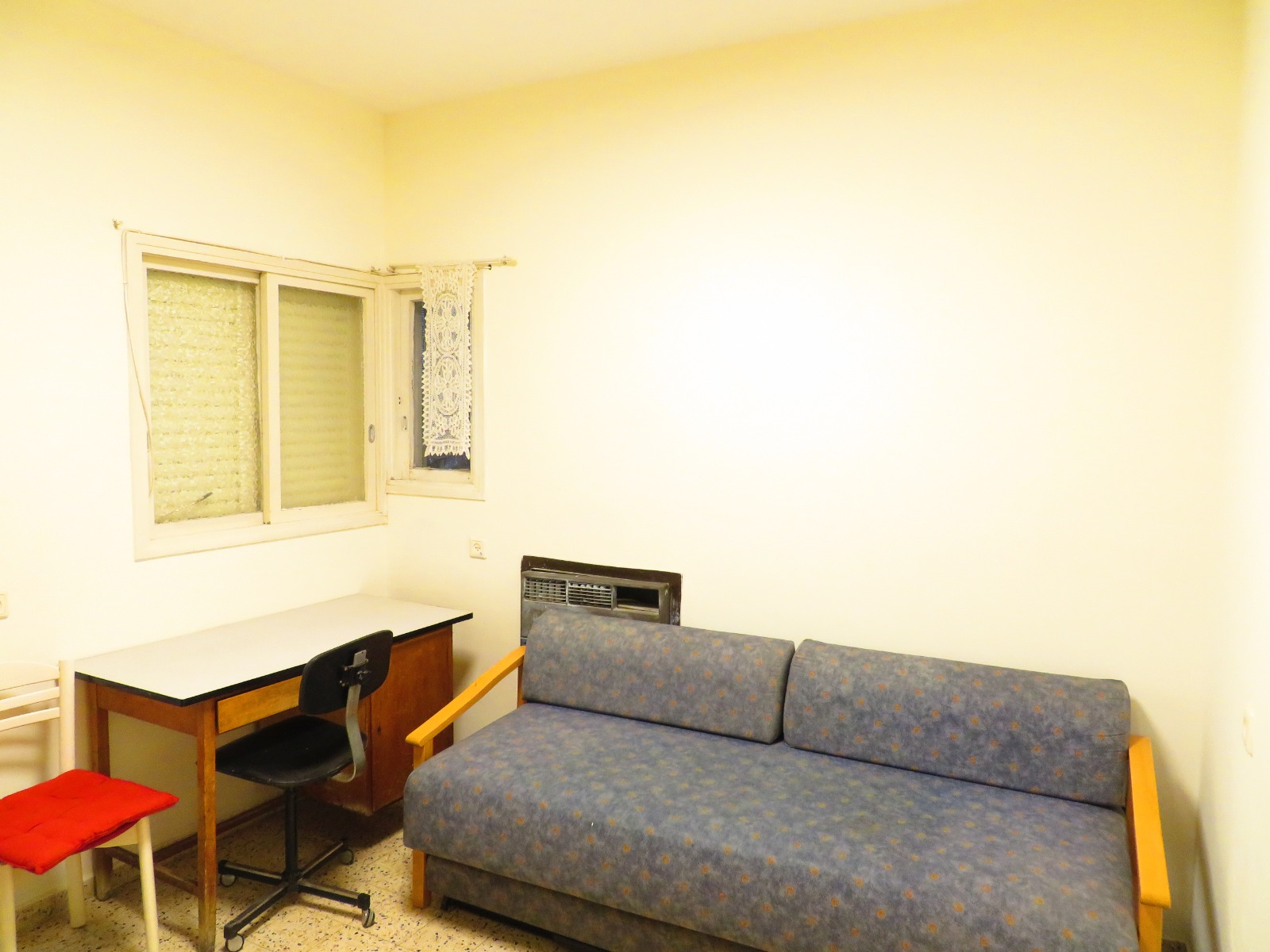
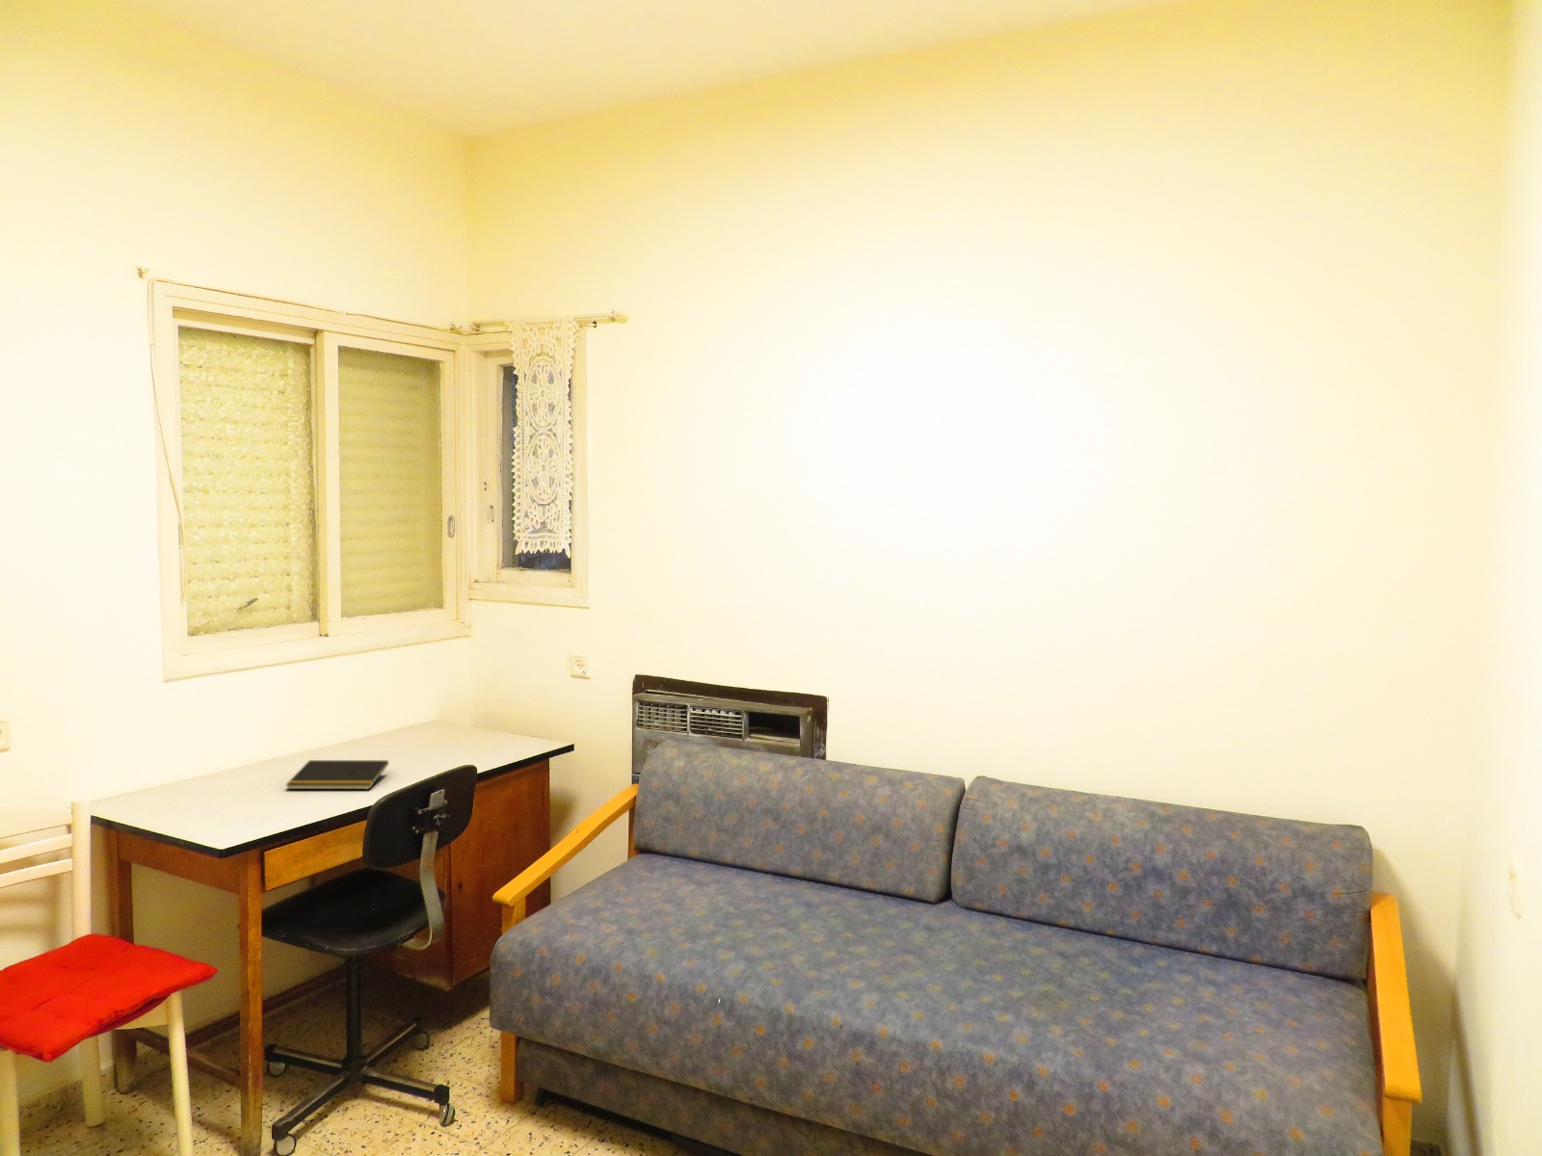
+ notepad [285,759,390,790]
